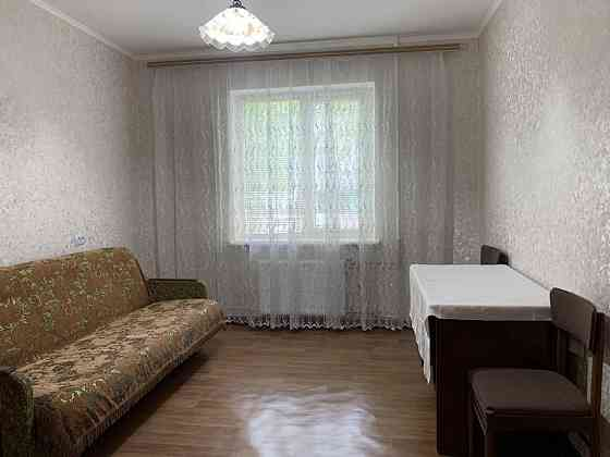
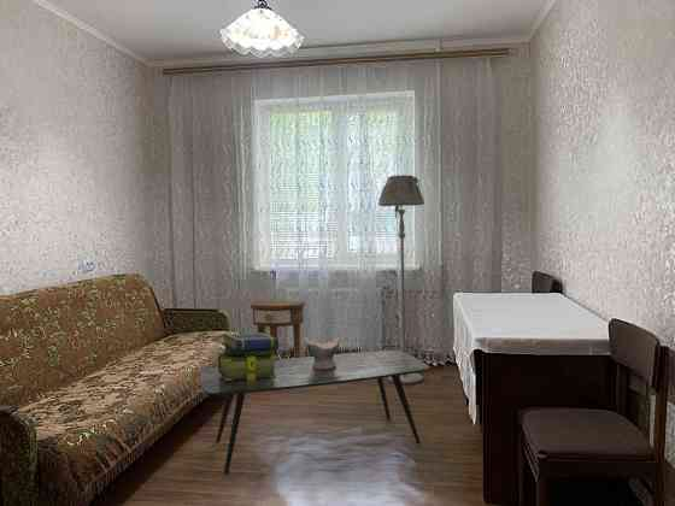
+ coffee table [199,349,430,475]
+ stack of books [217,333,280,381]
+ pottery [303,336,342,369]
+ floor lamp [377,173,425,386]
+ side table [250,300,306,360]
